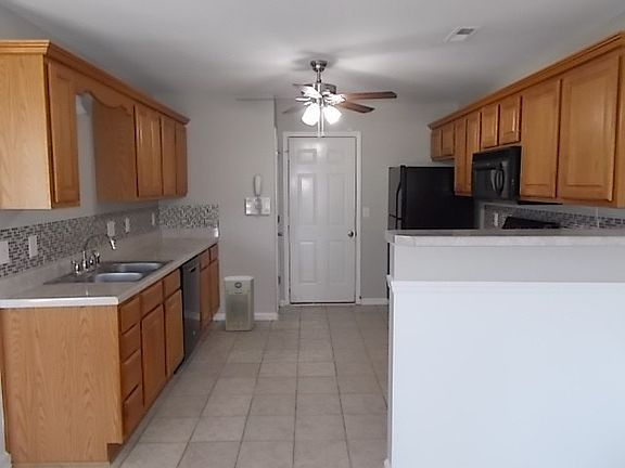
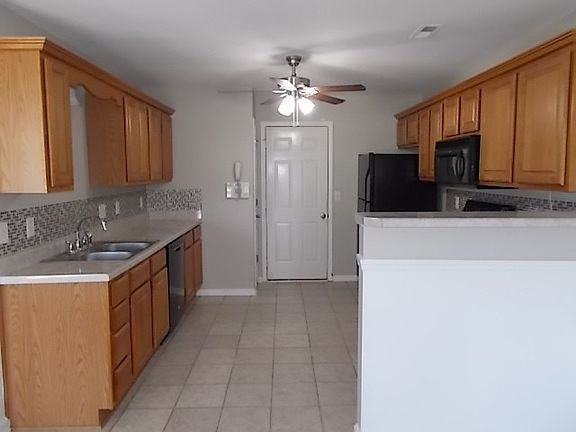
- fan [224,275,255,332]
